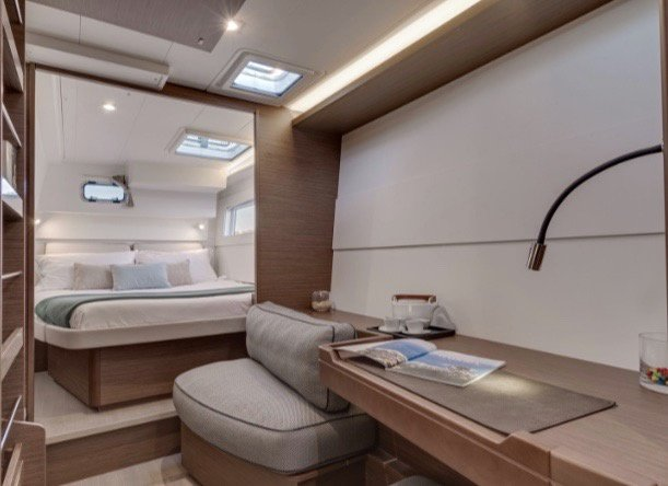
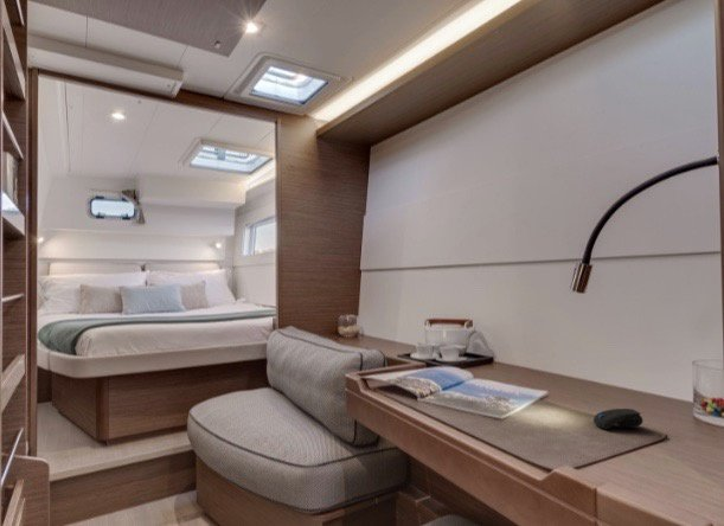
+ computer mouse [592,408,643,430]
